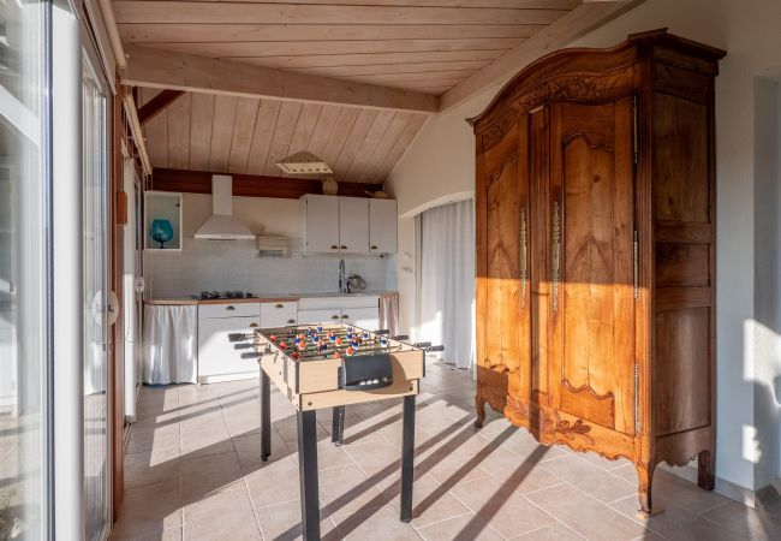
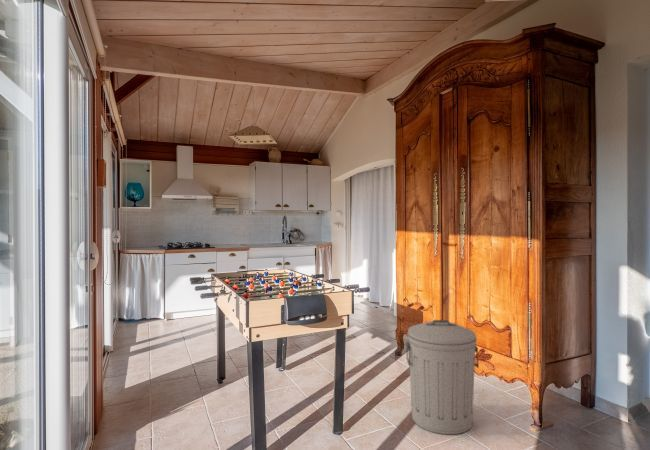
+ trash can [405,319,480,435]
